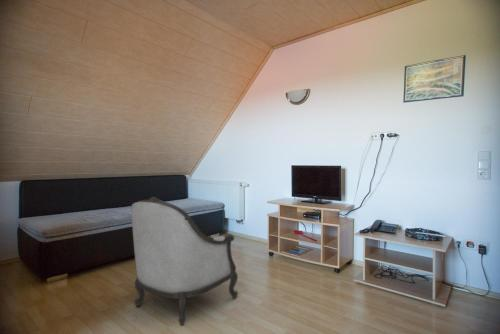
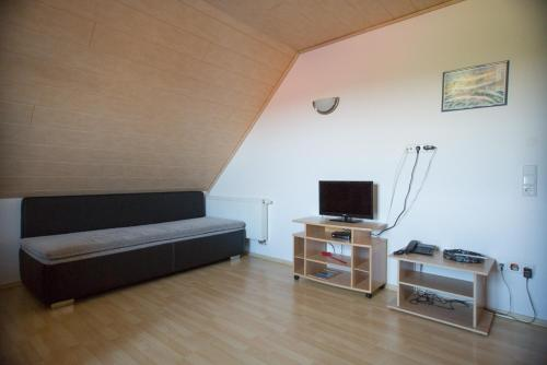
- armchair [130,196,239,327]
